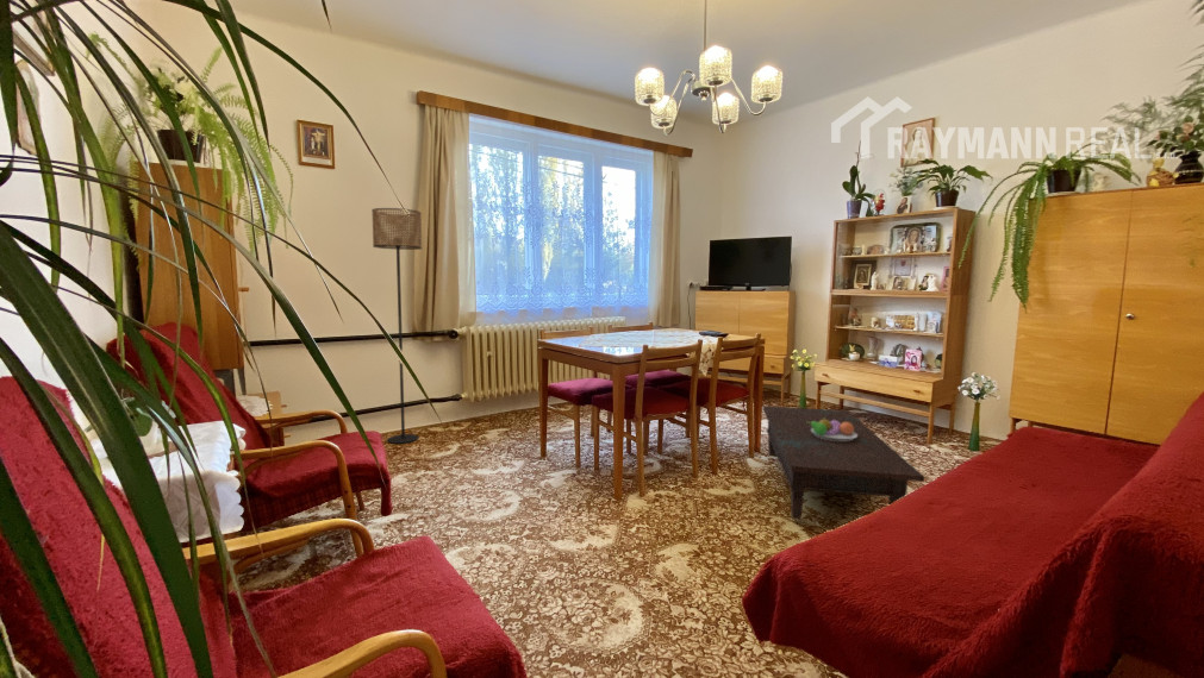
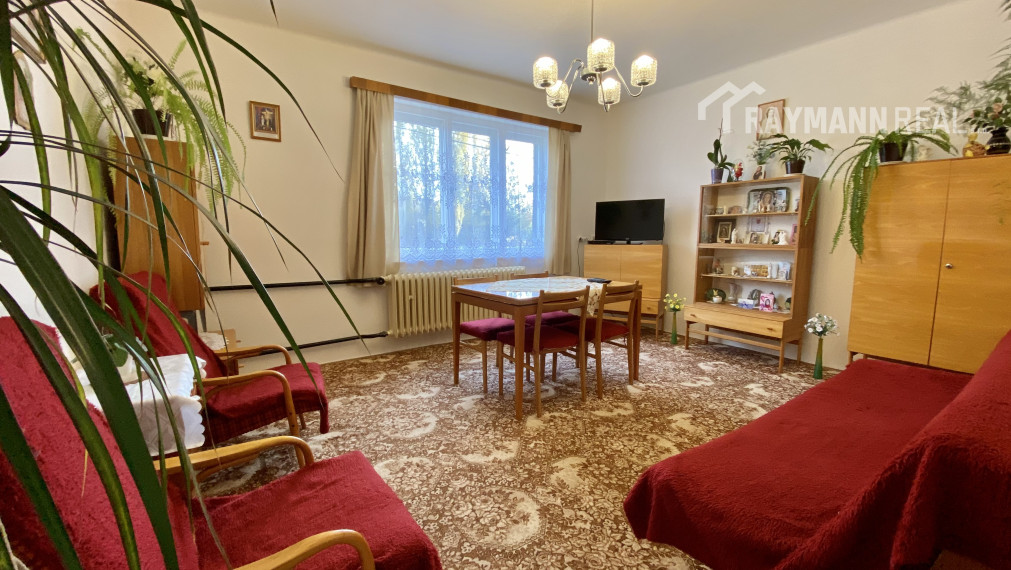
- fruit bowl [806,418,857,441]
- floor lamp [370,207,423,445]
- coffee table [762,404,925,521]
